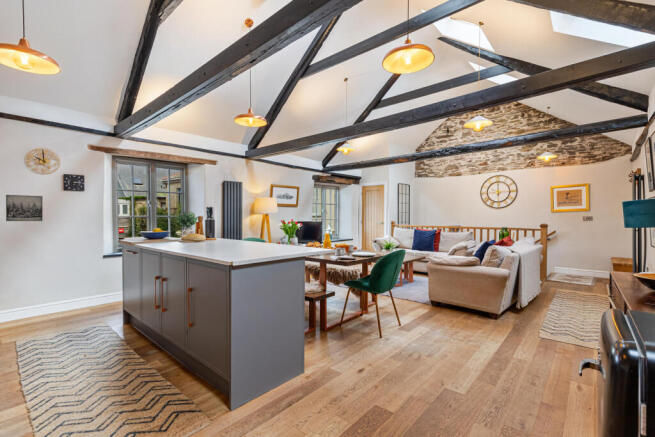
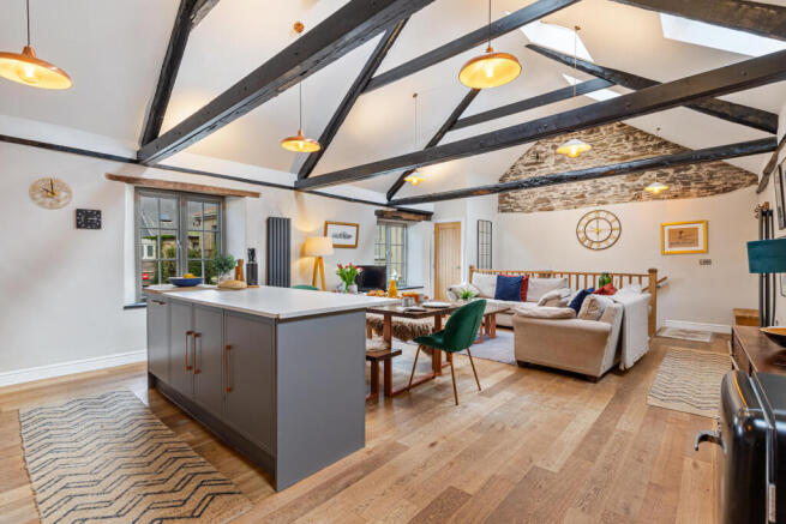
- wall art [5,194,44,222]
